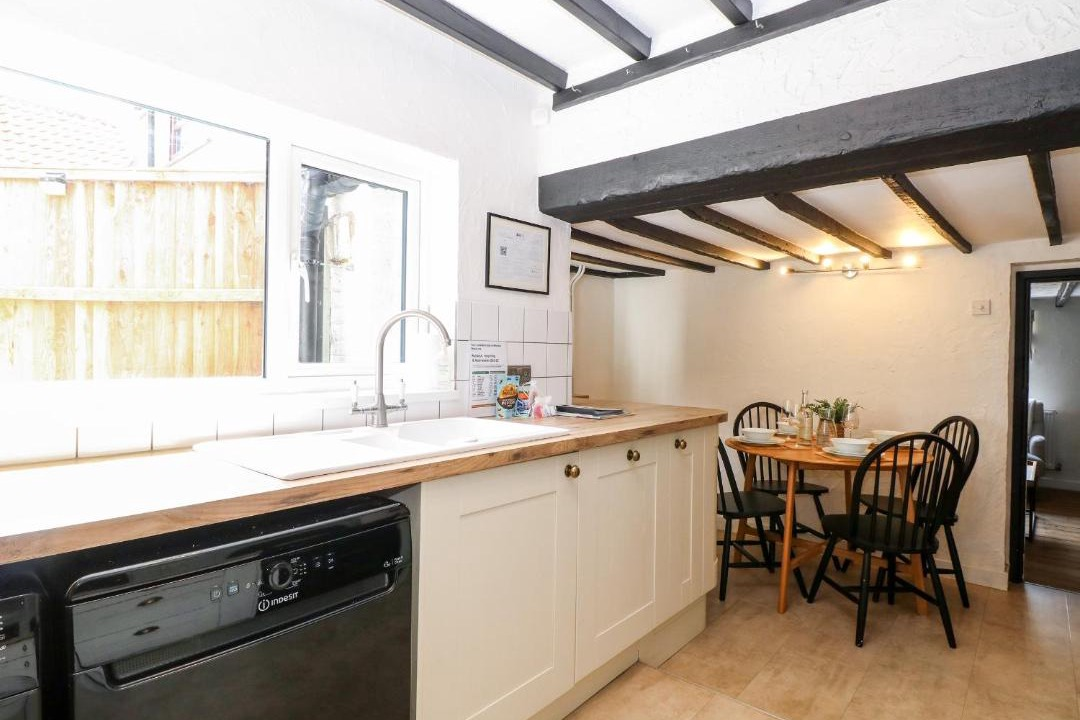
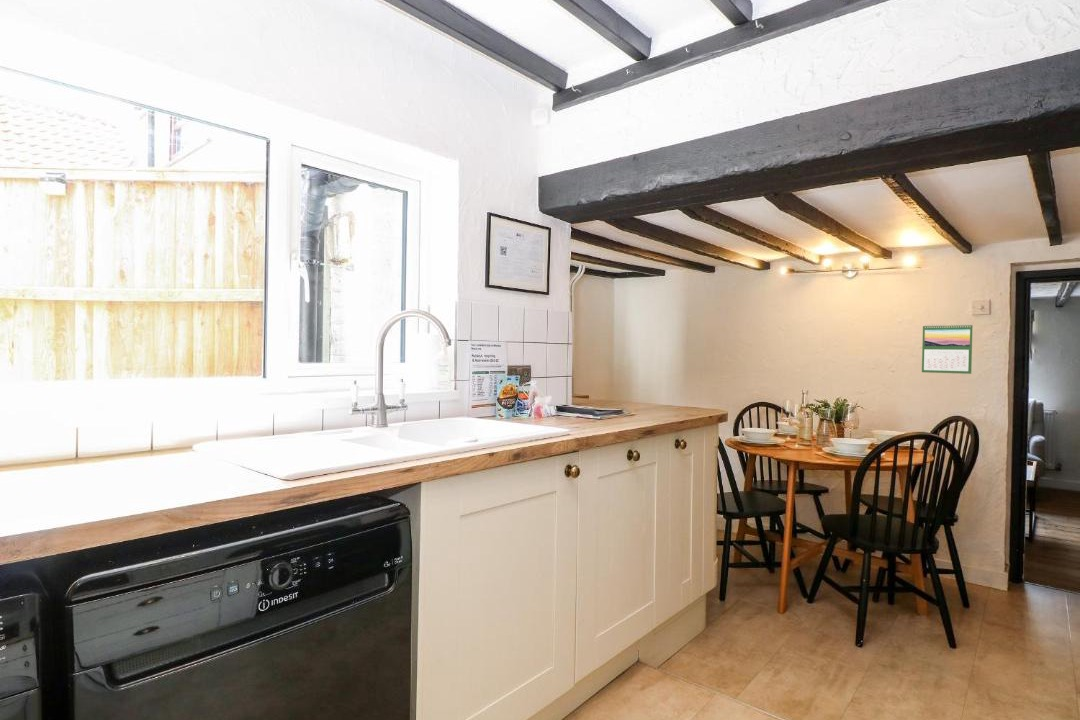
+ calendar [921,323,974,375]
